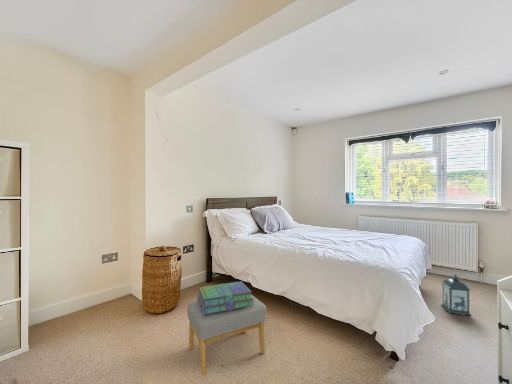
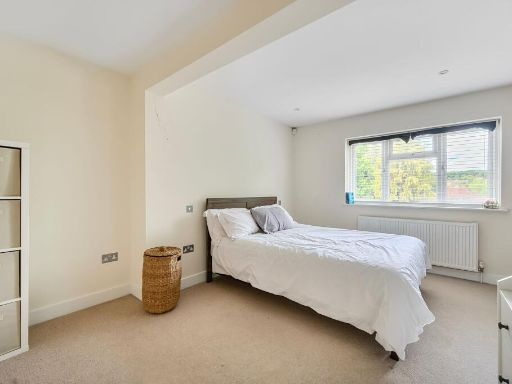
- lantern [440,273,472,317]
- stack of books [196,280,254,315]
- footstool [186,294,267,377]
